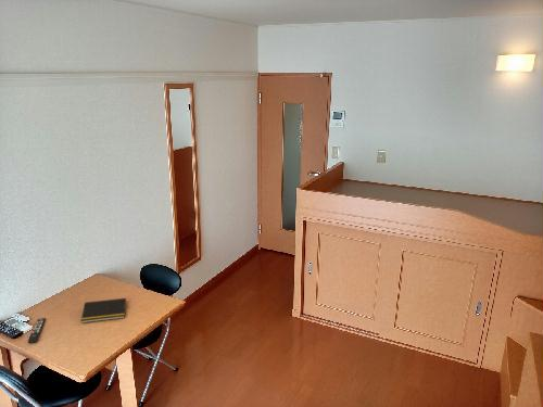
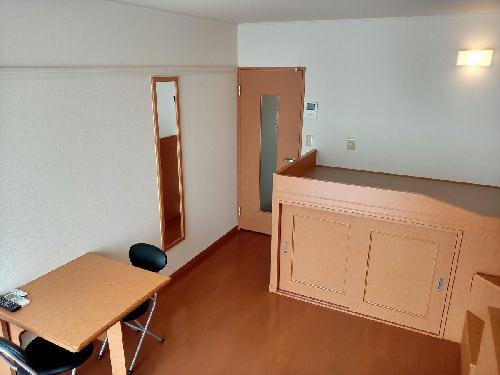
- remote control [27,317,47,344]
- notepad [80,297,127,323]
